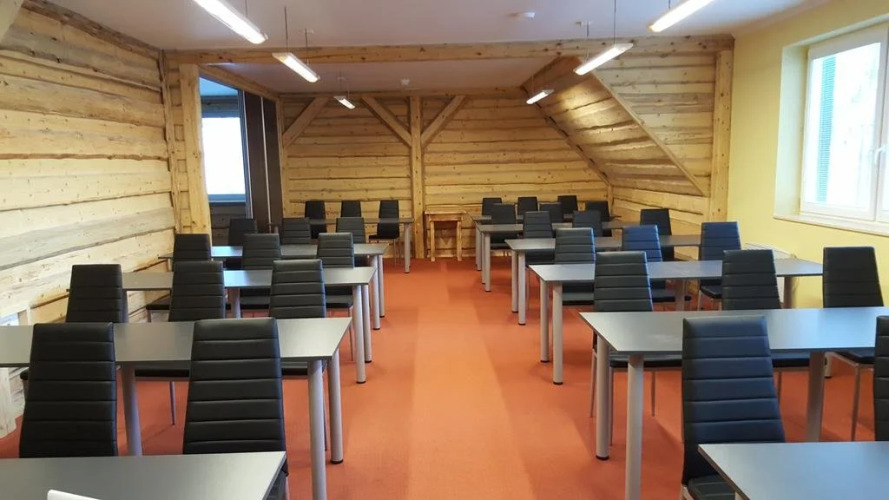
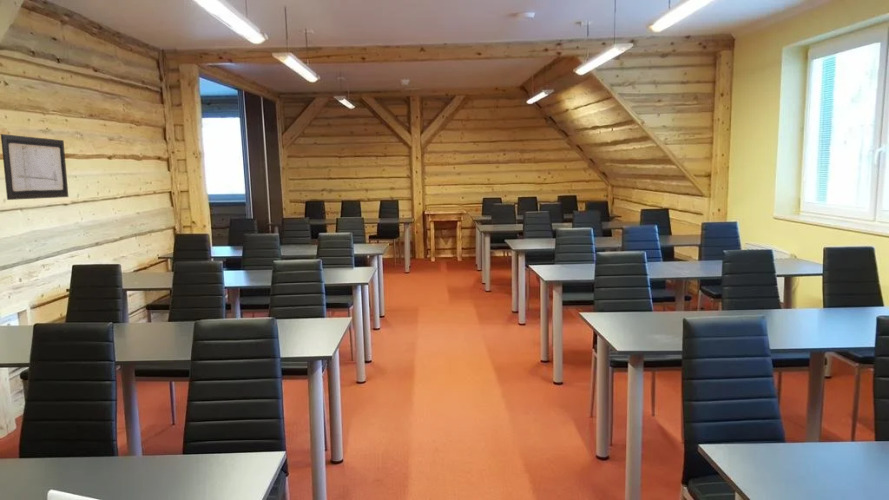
+ wall art [0,133,69,201]
